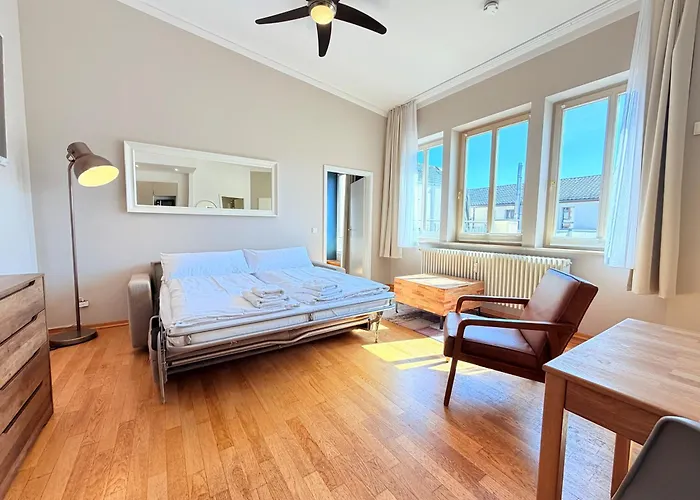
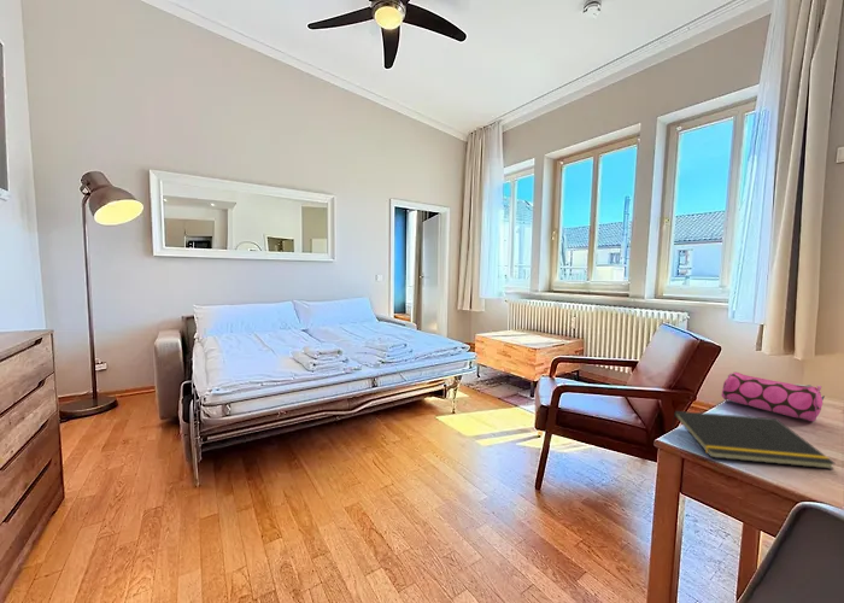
+ notepad [670,410,837,470]
+ pencil case [720,371,826,423]
